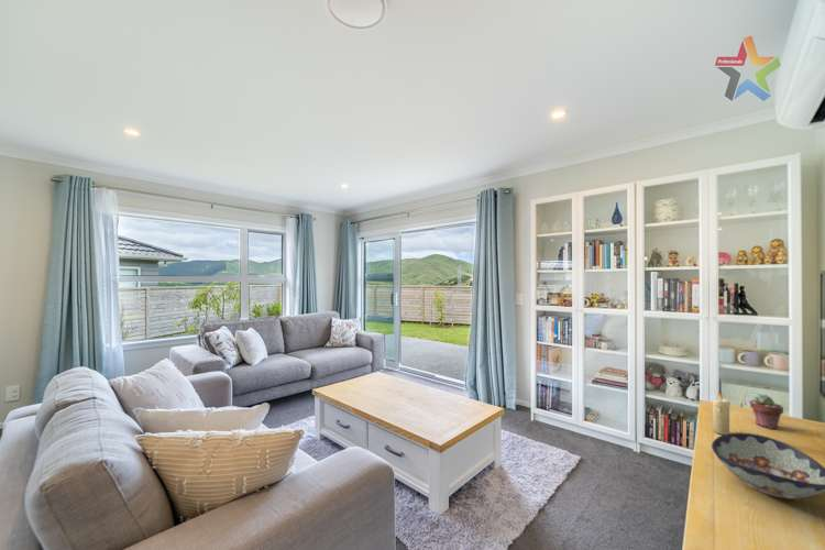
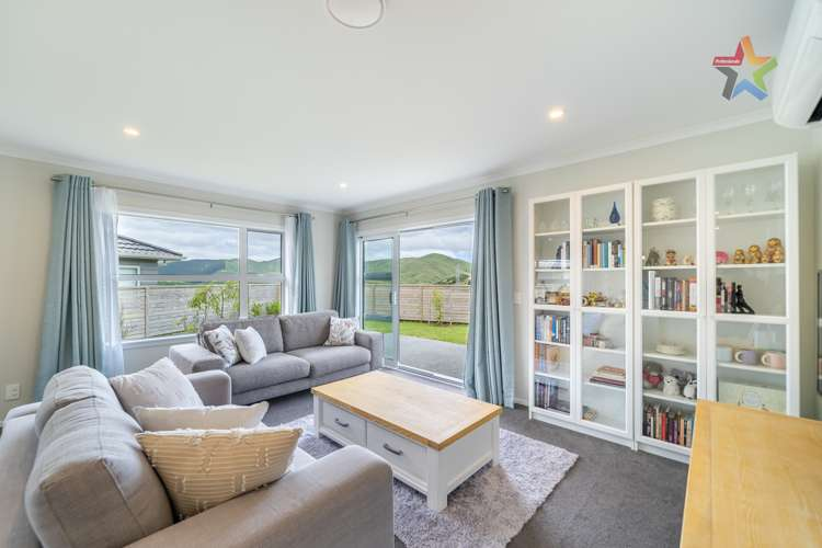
- potted succulent [749,393,784,430]
- candle [712,392,732,436]
- decorative bowl [711,431,825,499]
